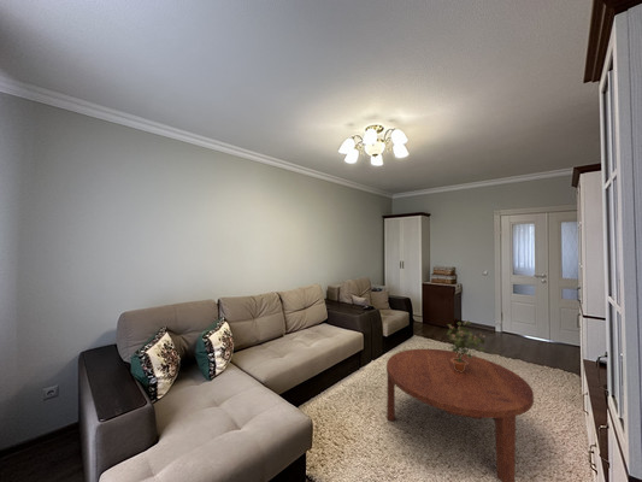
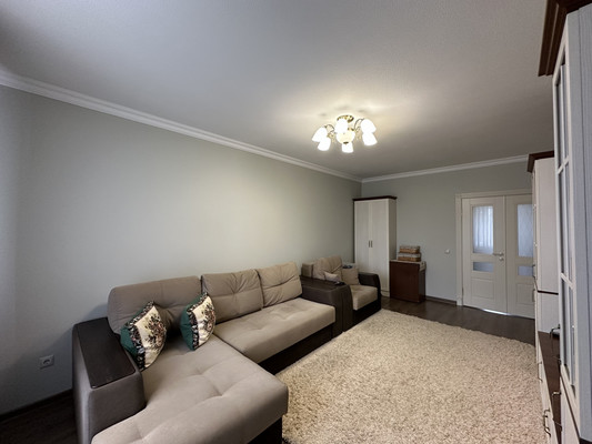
- coffee table [385,348,535,482]
- potted plant [446,319,487,372]
